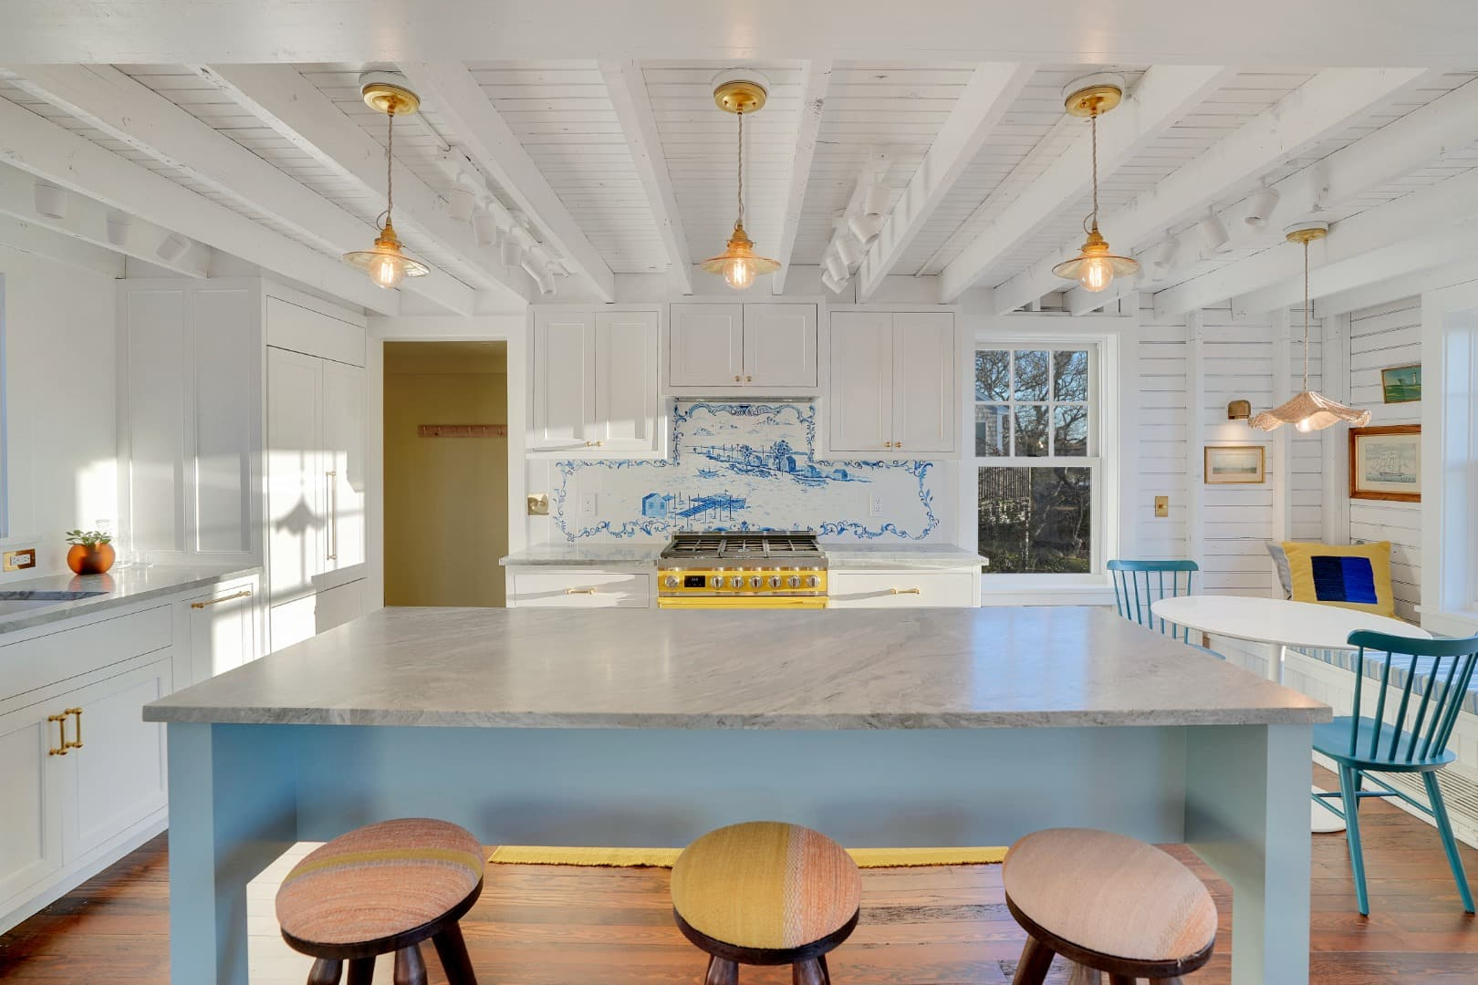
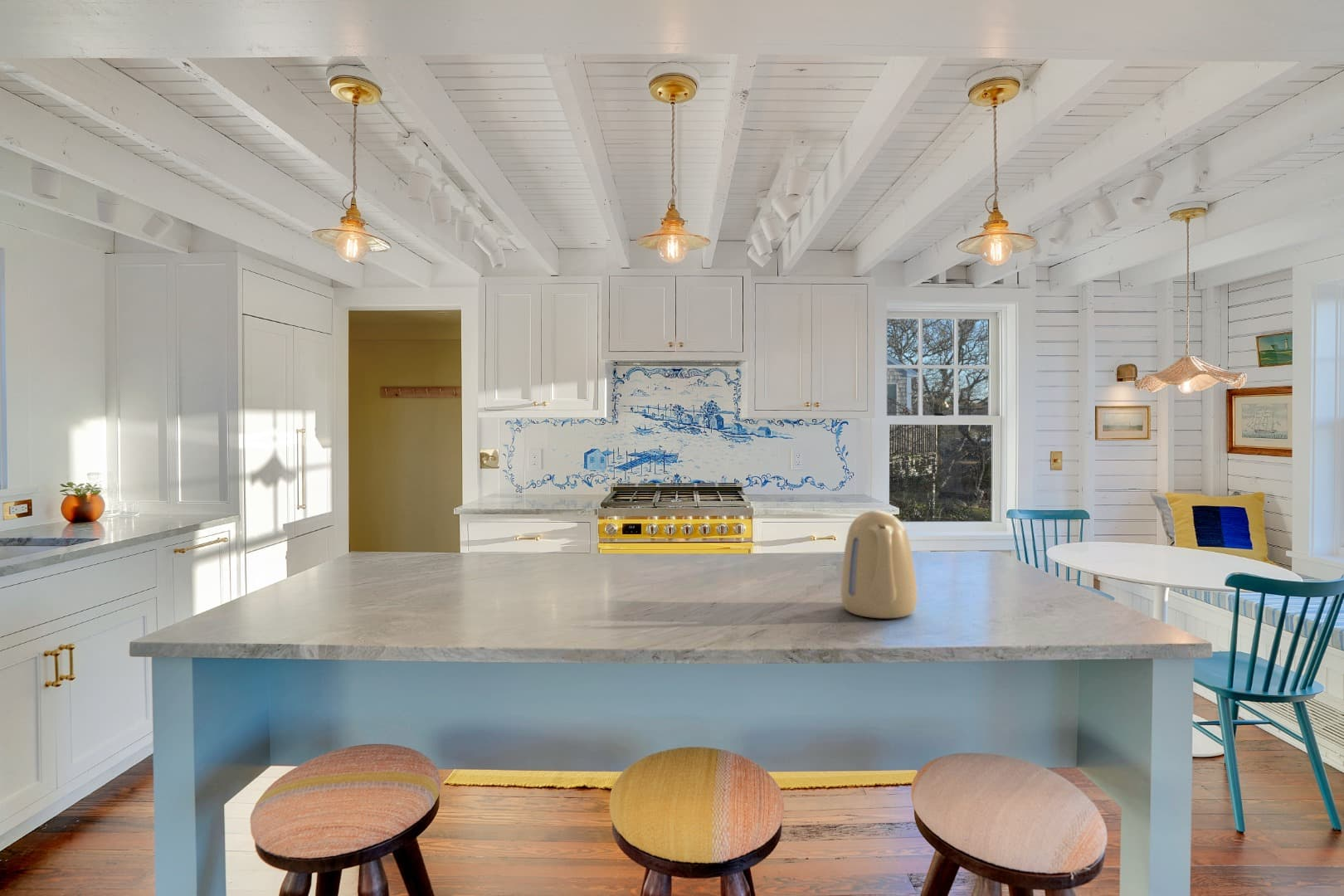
+ kettle [840,510,918,619]
